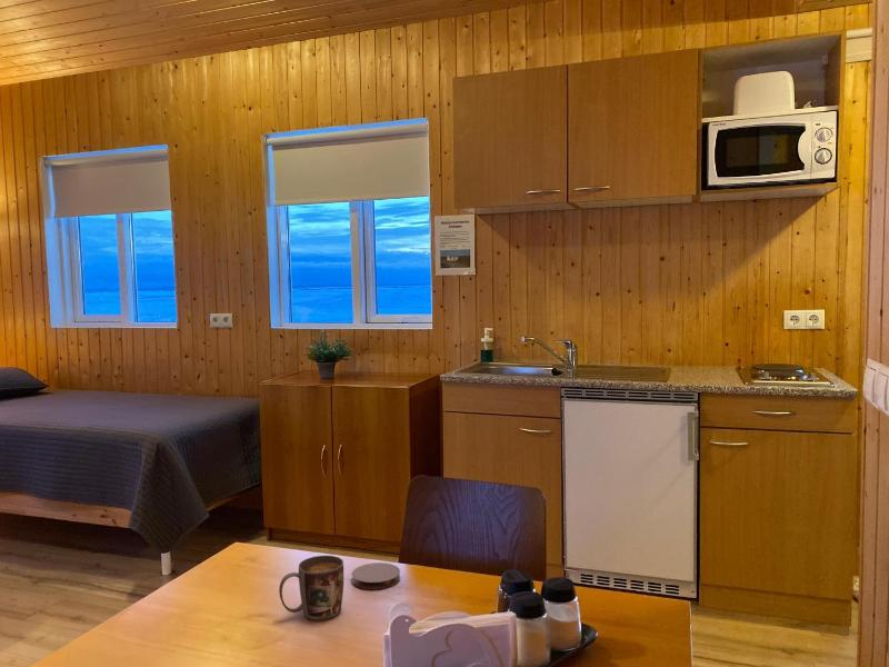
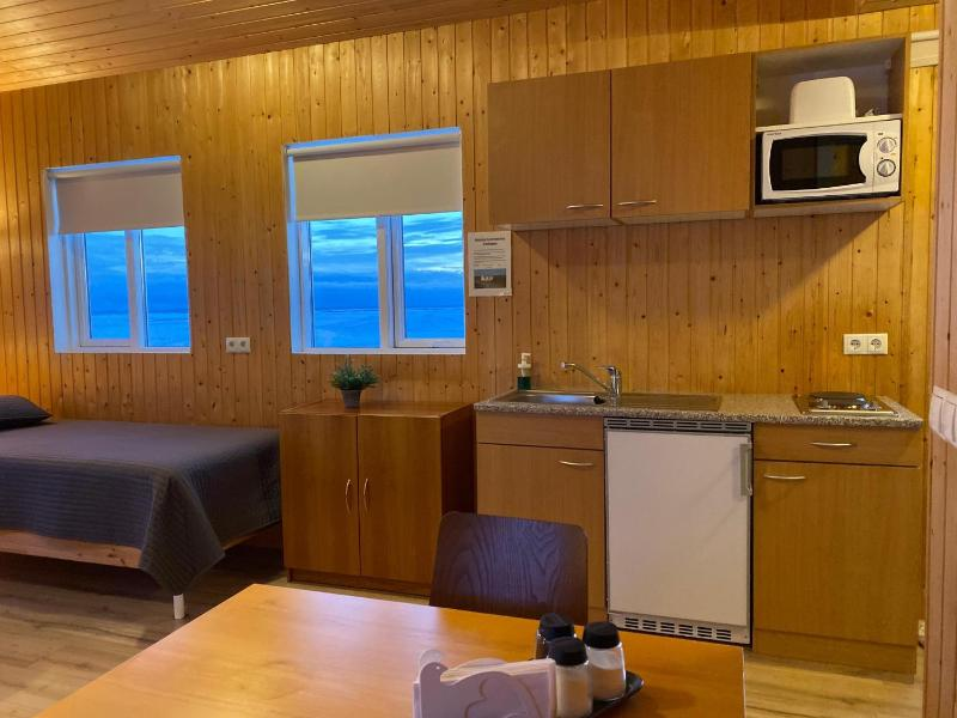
- mug [278,555,344,620]
- coaster [351,561,401,590]
